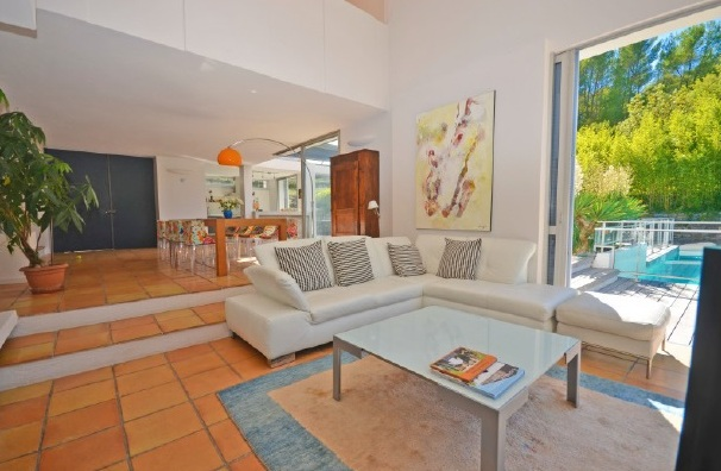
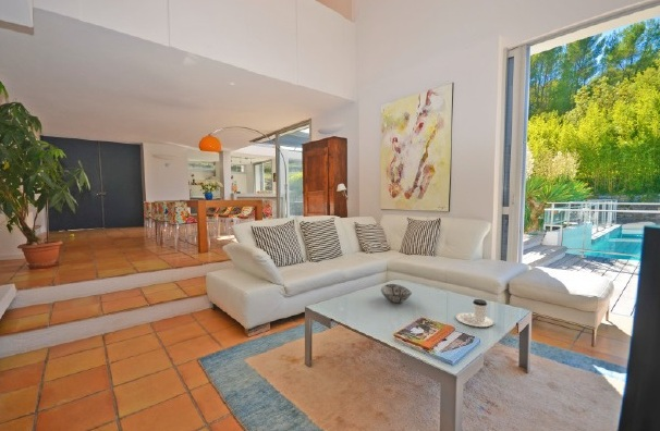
+ coffee cup [455,298,494,328]
+ decorative bowl [380,283,413,304]
